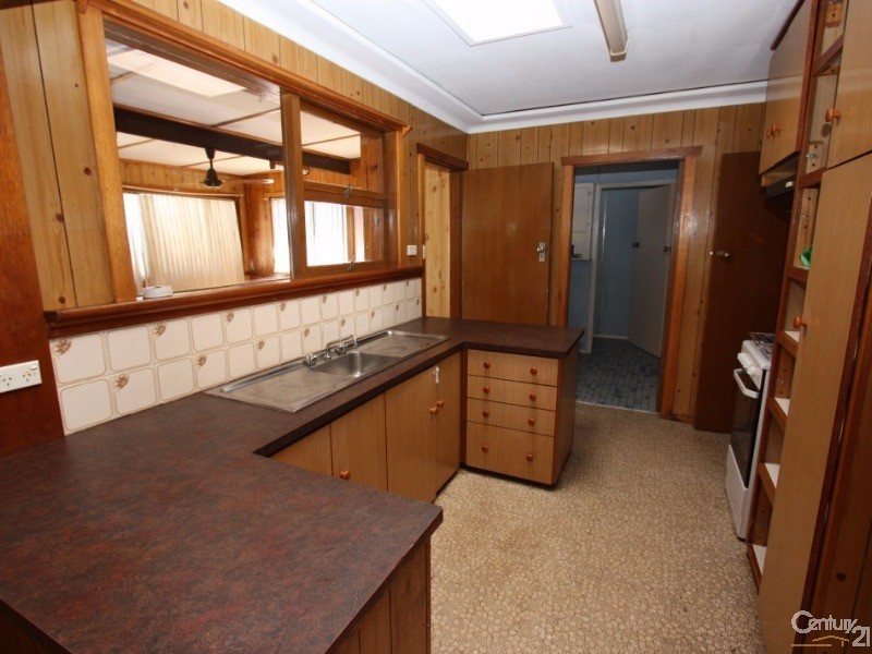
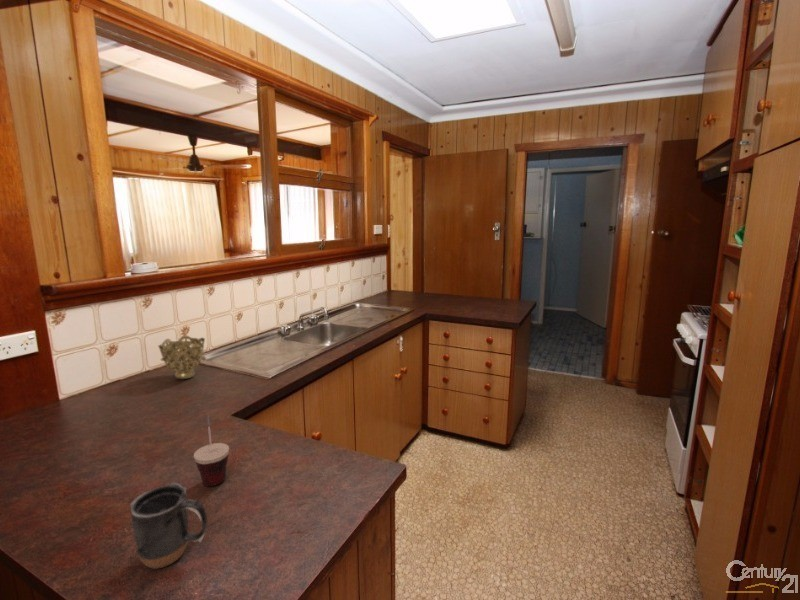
+ decorative bowl [157,335,206,380]
+ mug [129,482,208,570]
+ cup [193,413,230,487]
